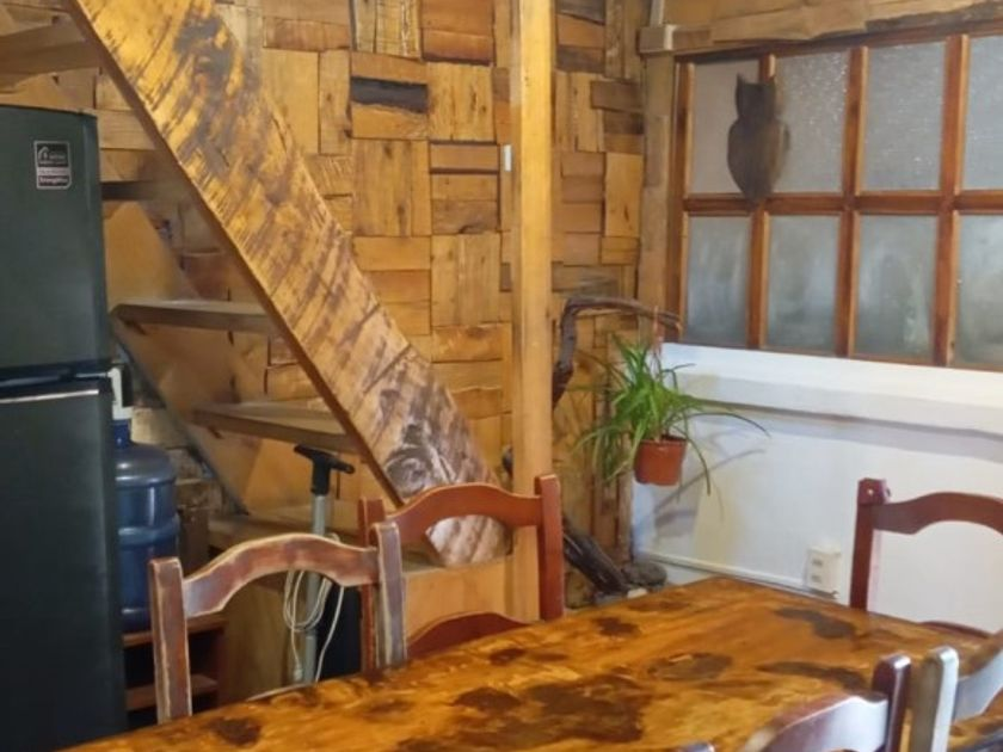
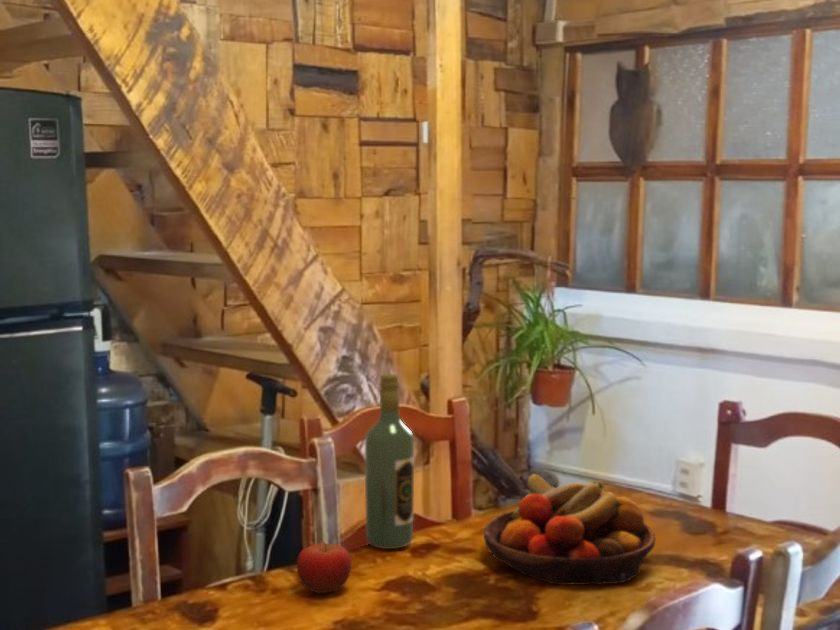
+ fruit bowl [482,472,657,586]
+ fruit [296,537,353,594]
+ wine bottle [364,373,415,550]
